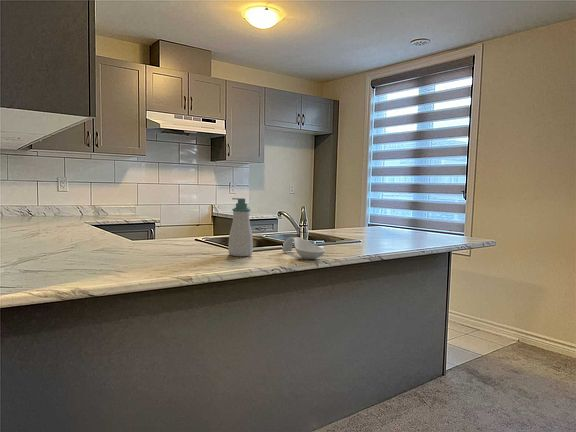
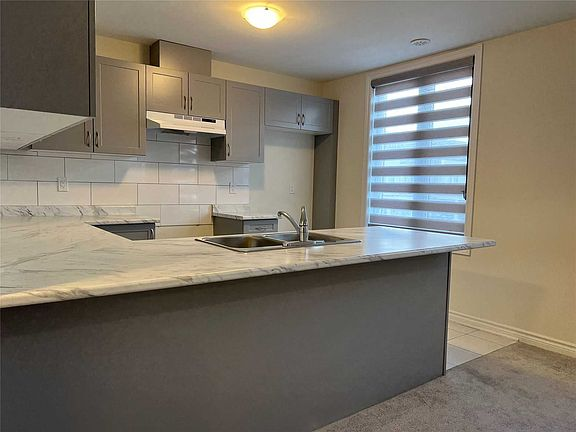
- soap bottle [227,197,254,257]
- spoon rest [281,236,326,260]
